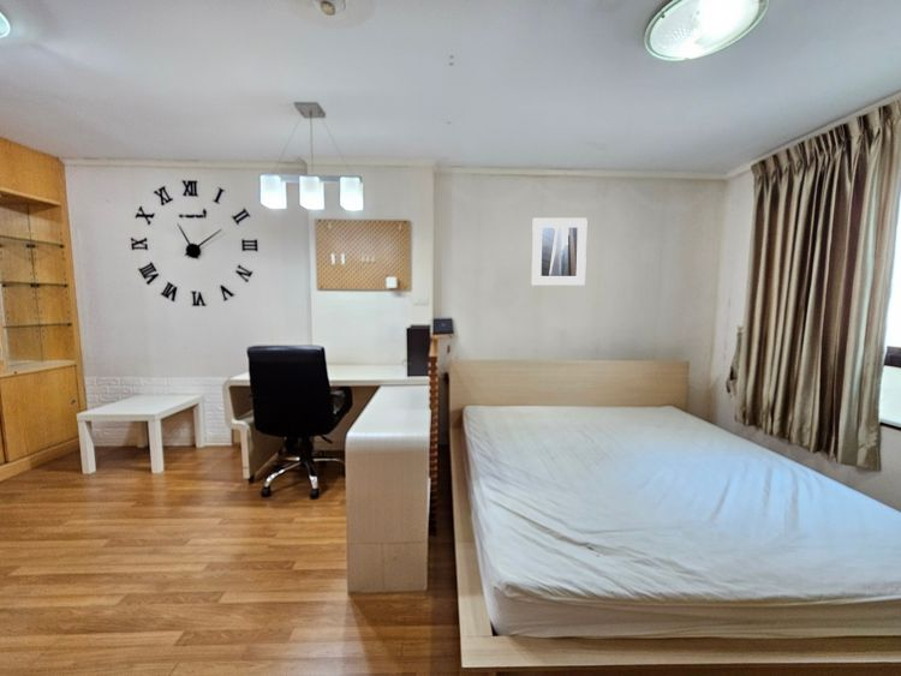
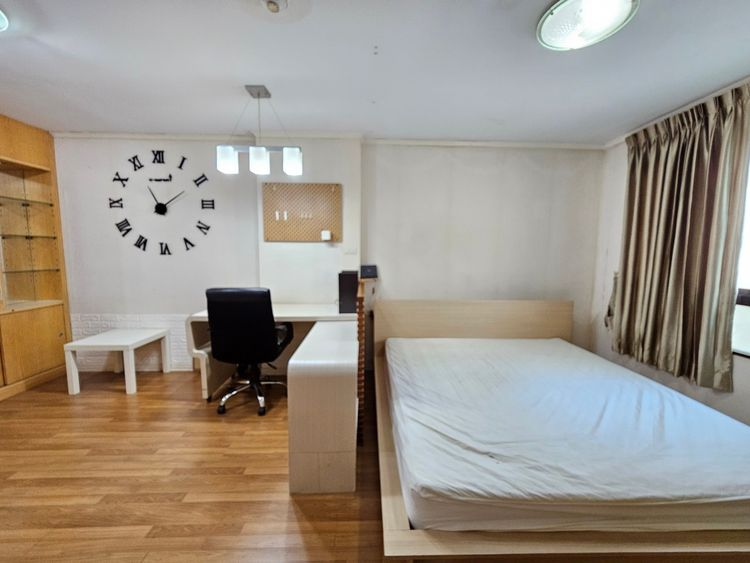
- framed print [531,217,589,286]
